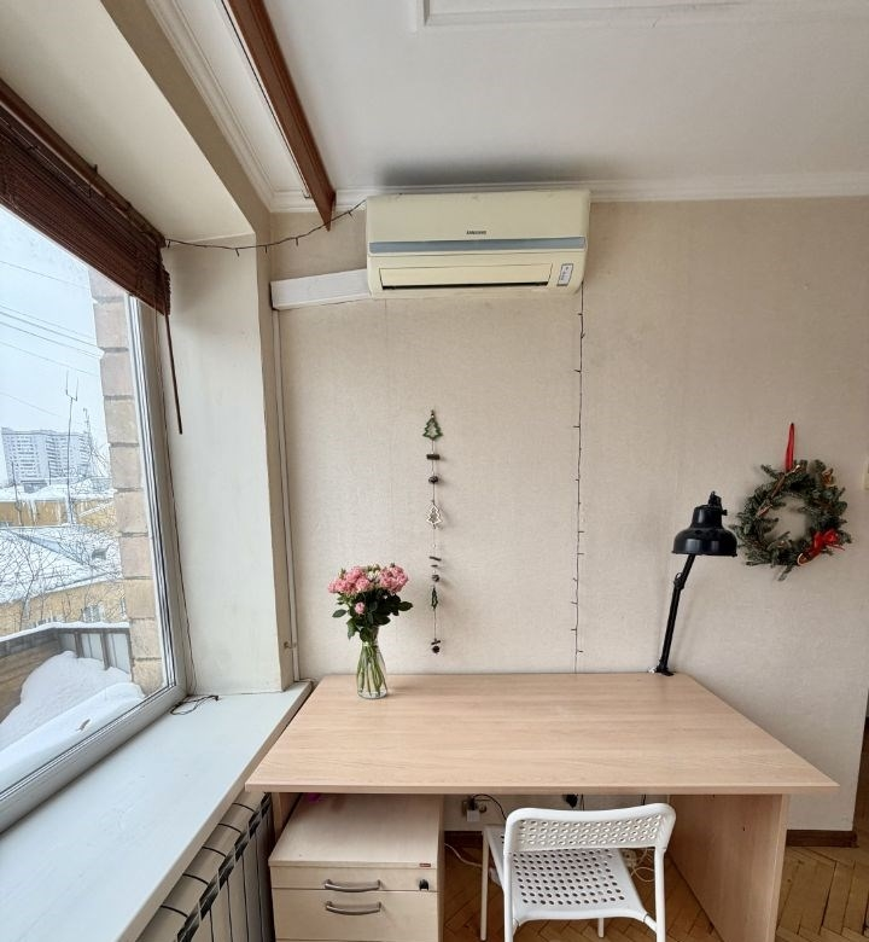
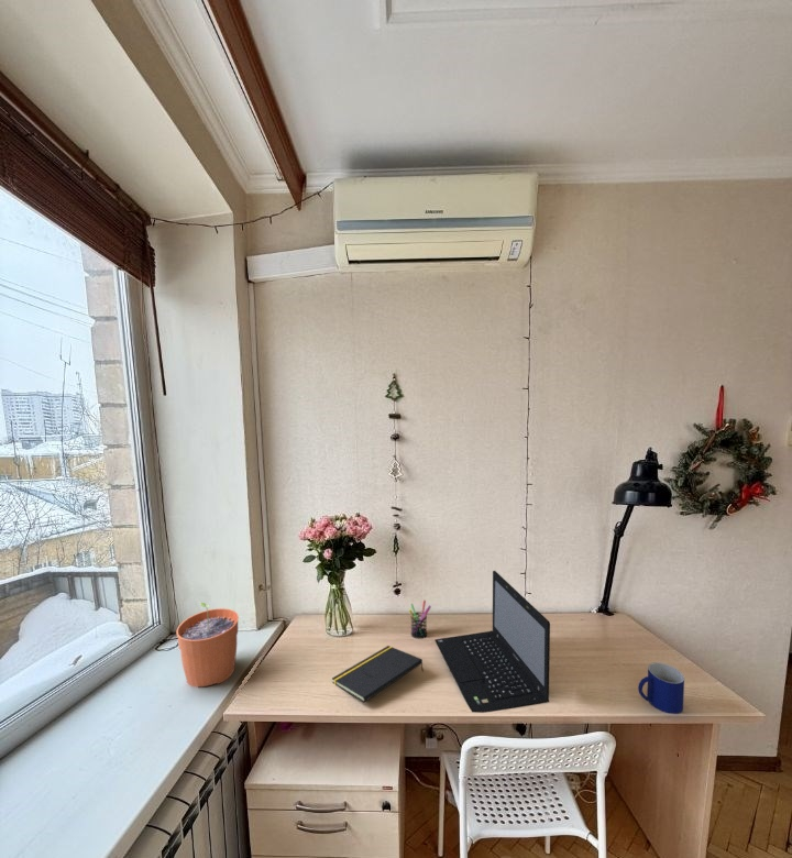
+ pen holder [408,600,432,640]
+ plant pot [175,602,240,689]
+ laptop [433,570,551,714]
+ notepad [331,645,425,703]
+ mug [637,661,685,715]
